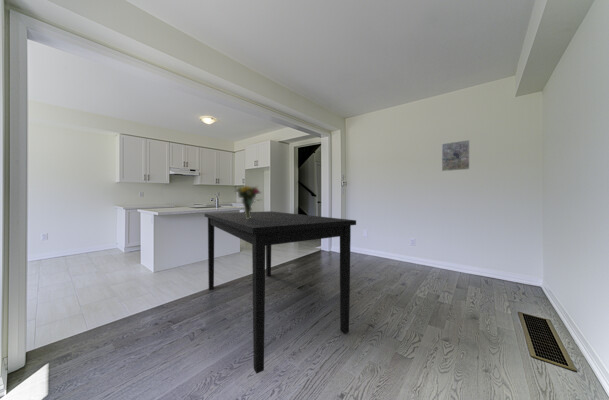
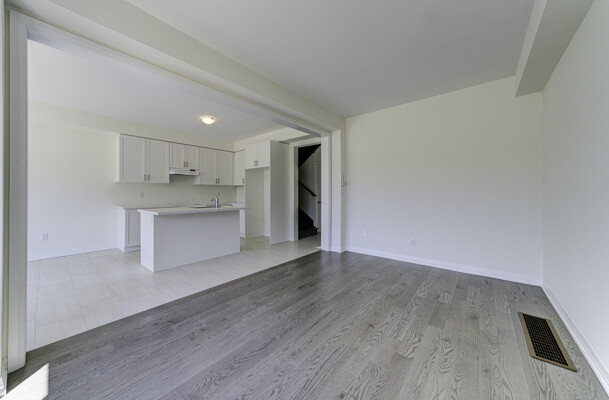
- bouquet [234,184,263,219]
- dining table [204,210,357,375]
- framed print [441,139,471,172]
